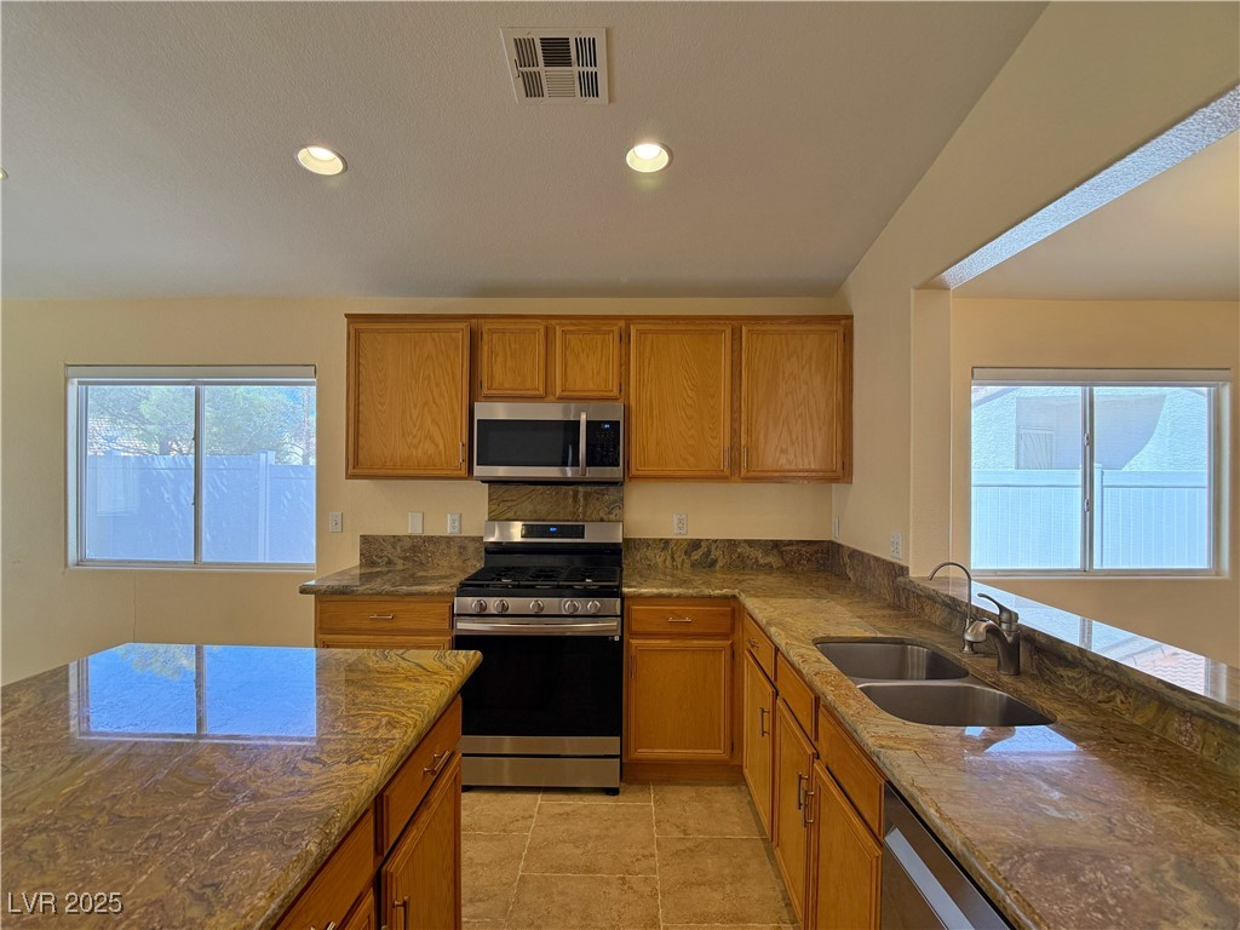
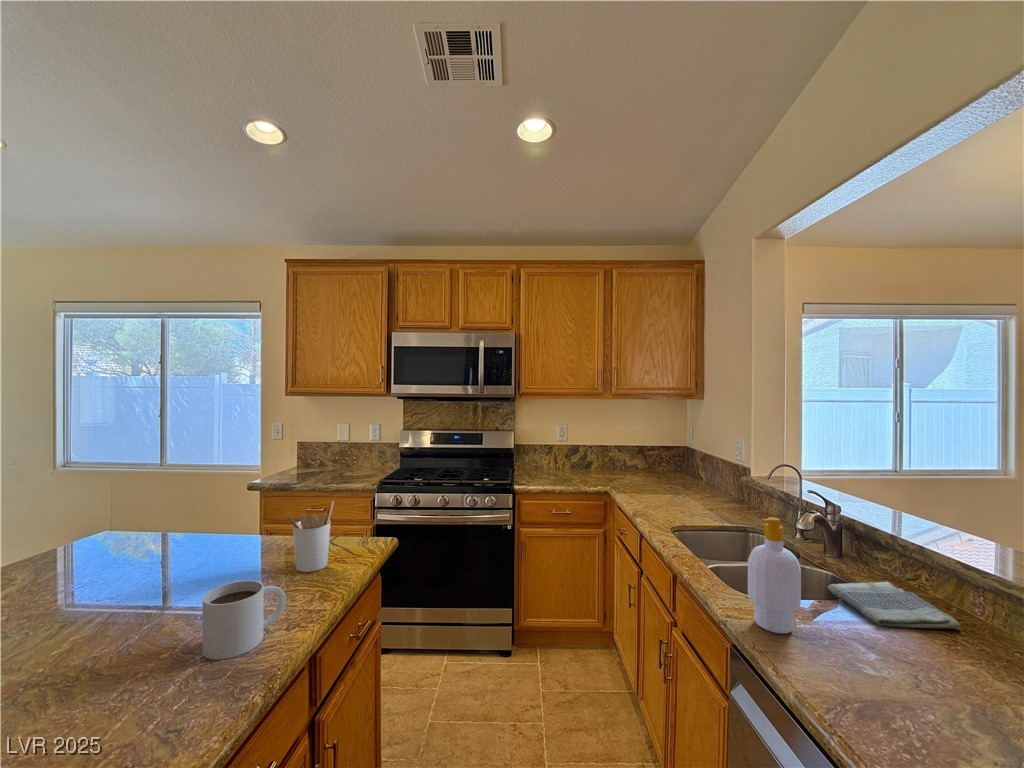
+ dish towel [826,581,962,630]
+ utensil holder [285,500,335,573]
+ mug [201,579,286,661]
+ soap bottle [747,516,802,635]
